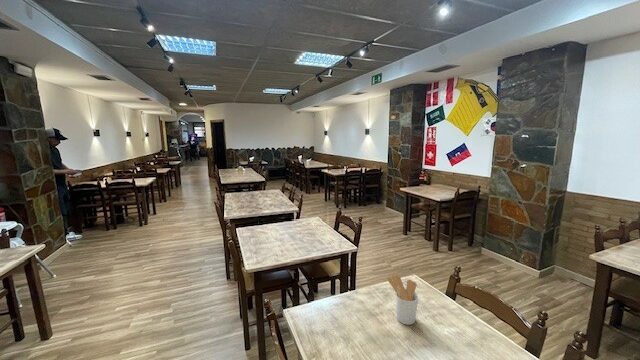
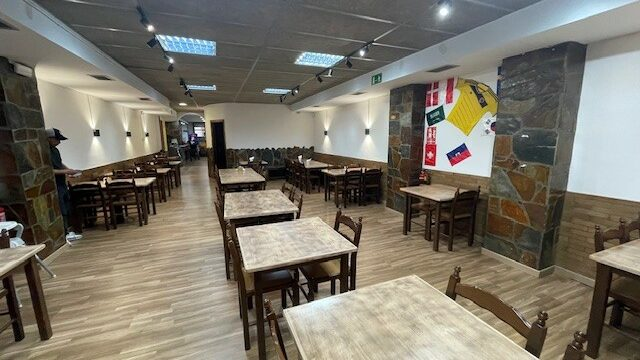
- utensil holder [386,274,419,326]
